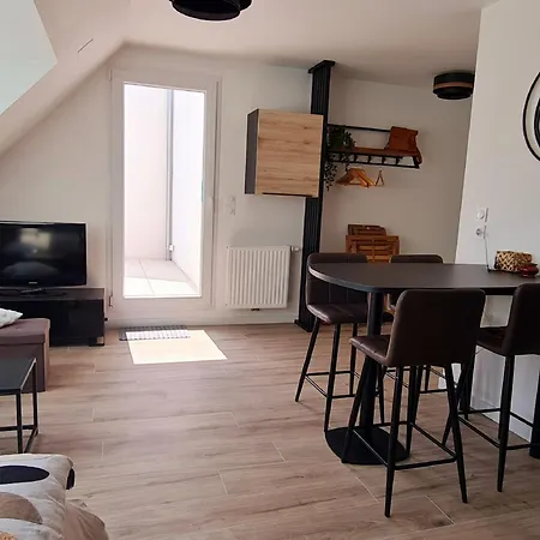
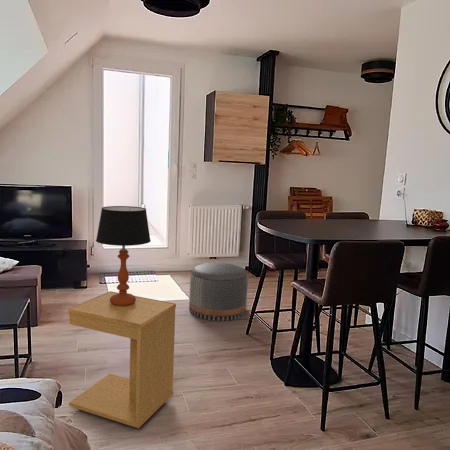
+ pouf [188,262,249,322]
+ table lamp [95,205,152,306]
+ side table [67,290,177,429]
